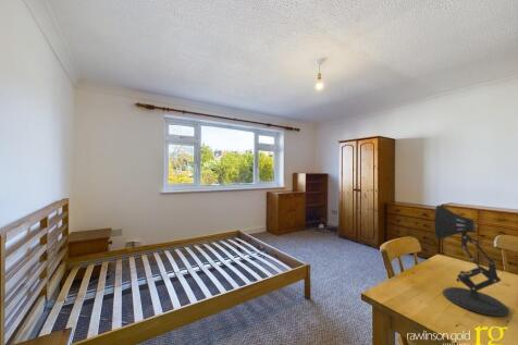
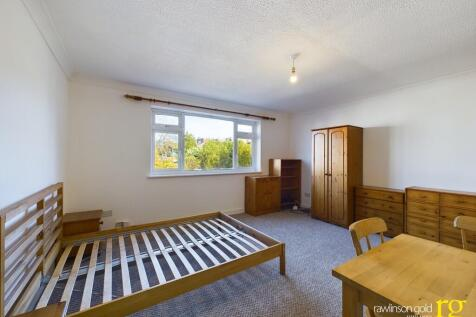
- desk lamp [433,205,510,317]
